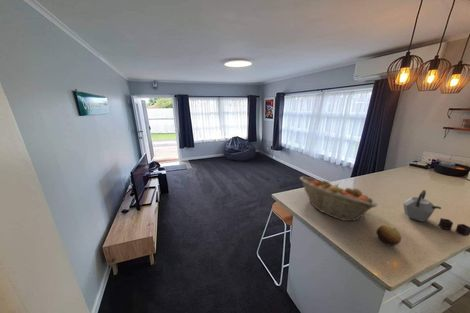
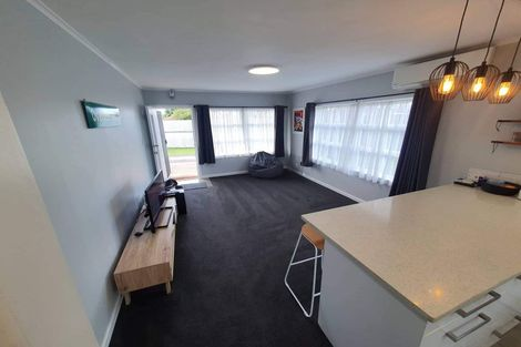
- kettle [402,189,470,237]
- fruit basket [299,175,378,222]
- fruit [375,224,402,247]
